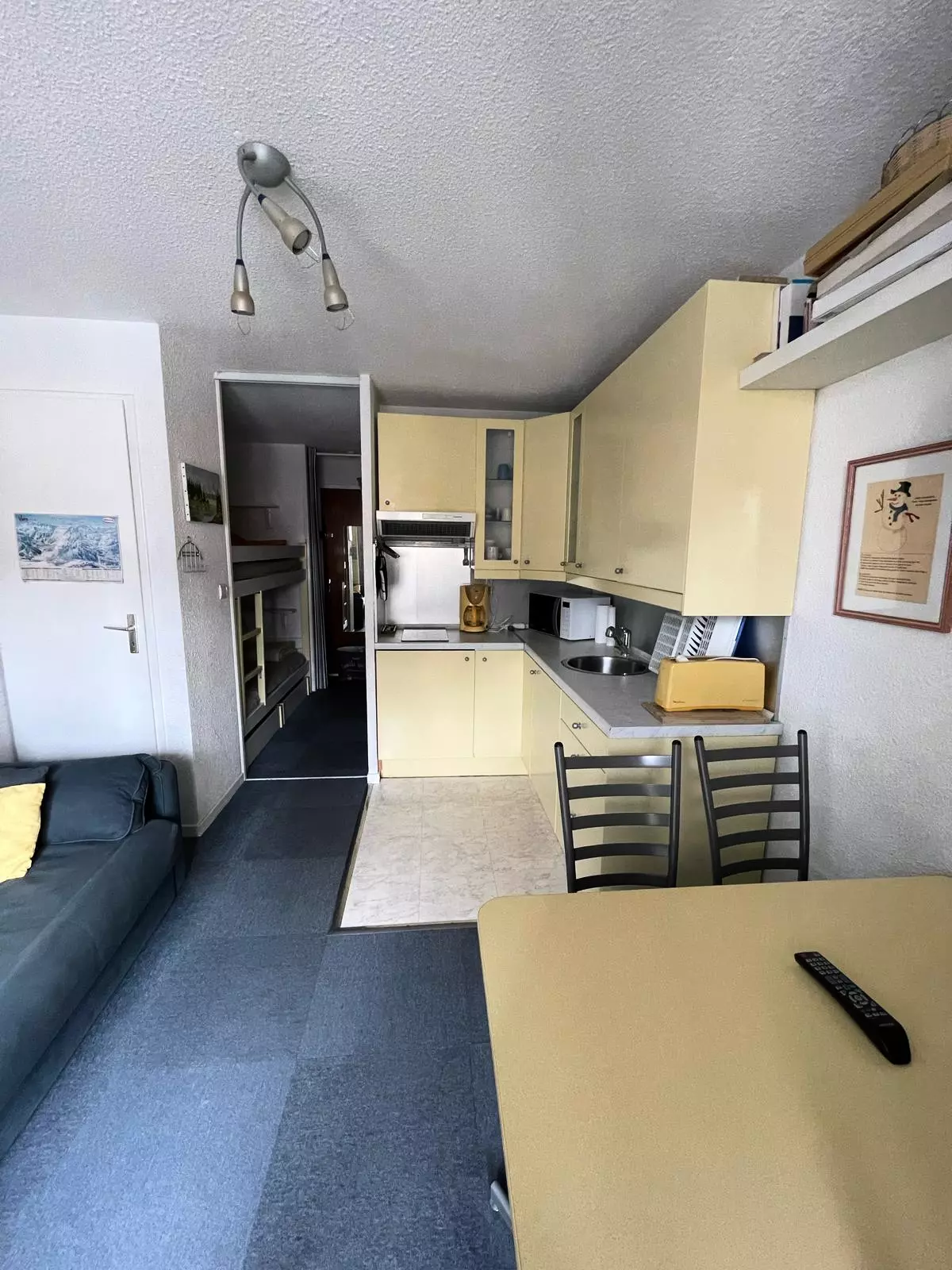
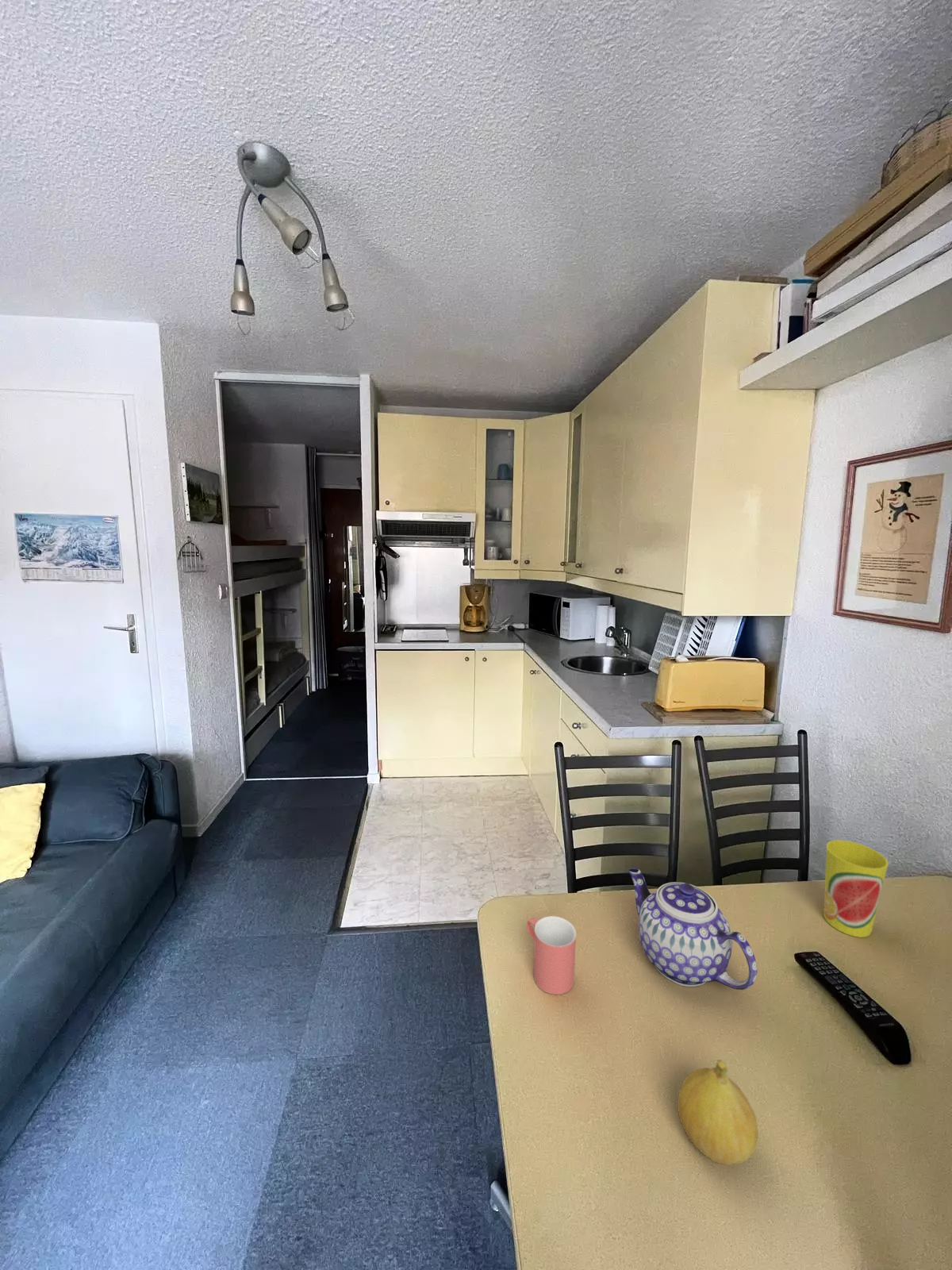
+ cup [823,839,889,938]
+ teapot [628,868,758,991]
+ cup [526,915,577,995]
+ fruit [677,1059,759,1166]
